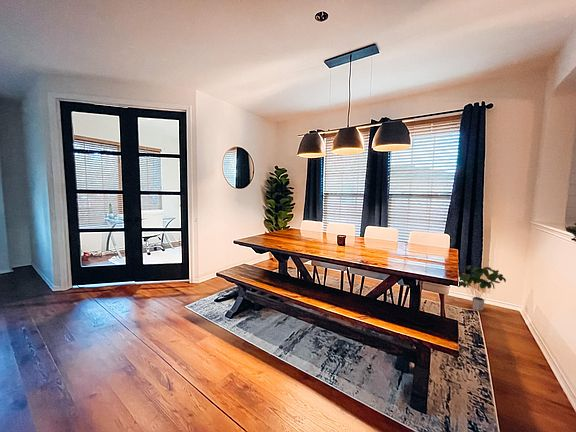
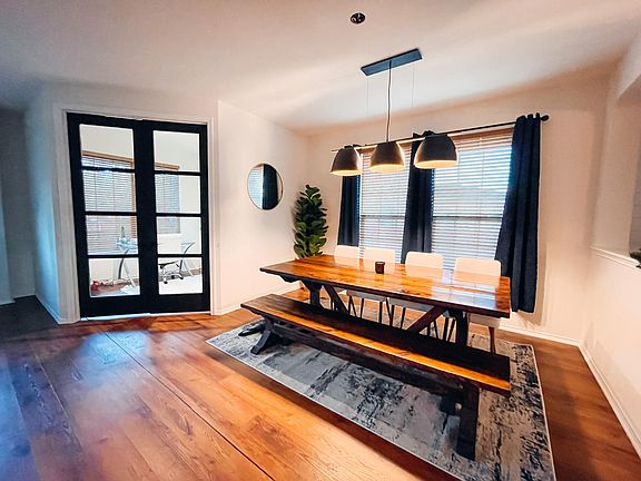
- potted plant [457,264,507,312]
